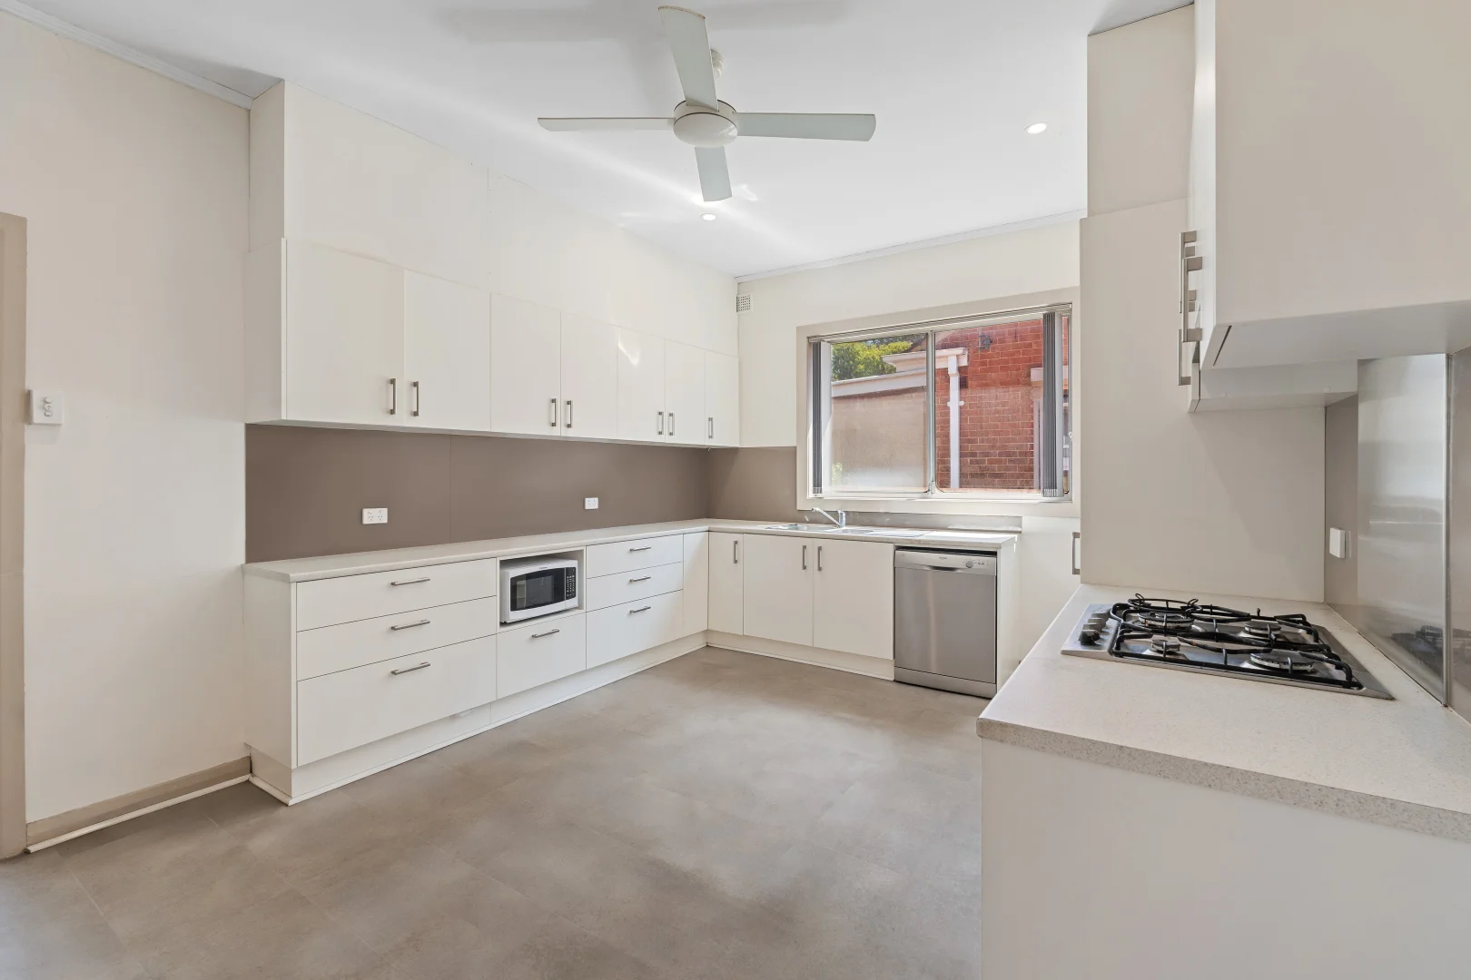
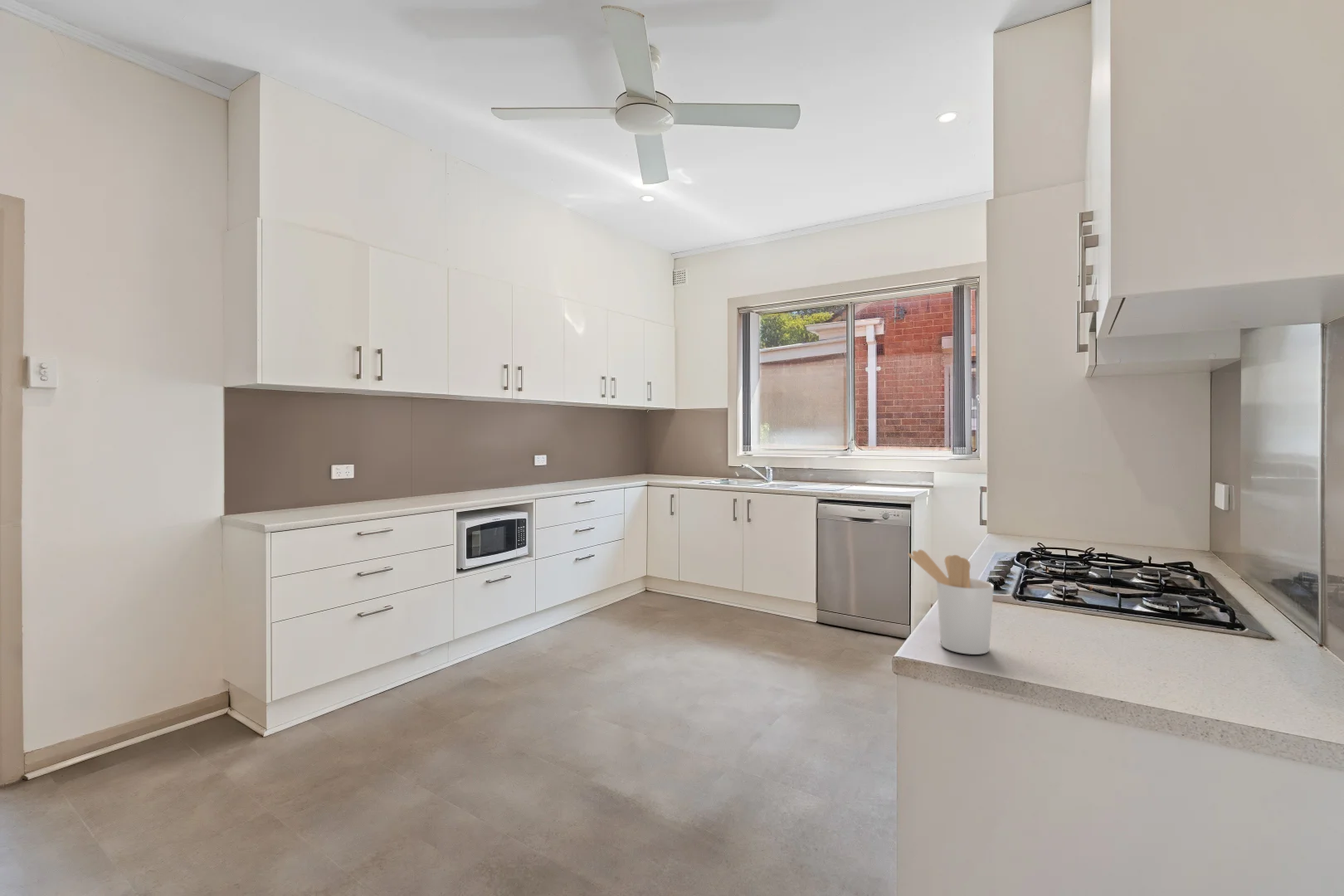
+ utensil holder [907,548,995,655]
